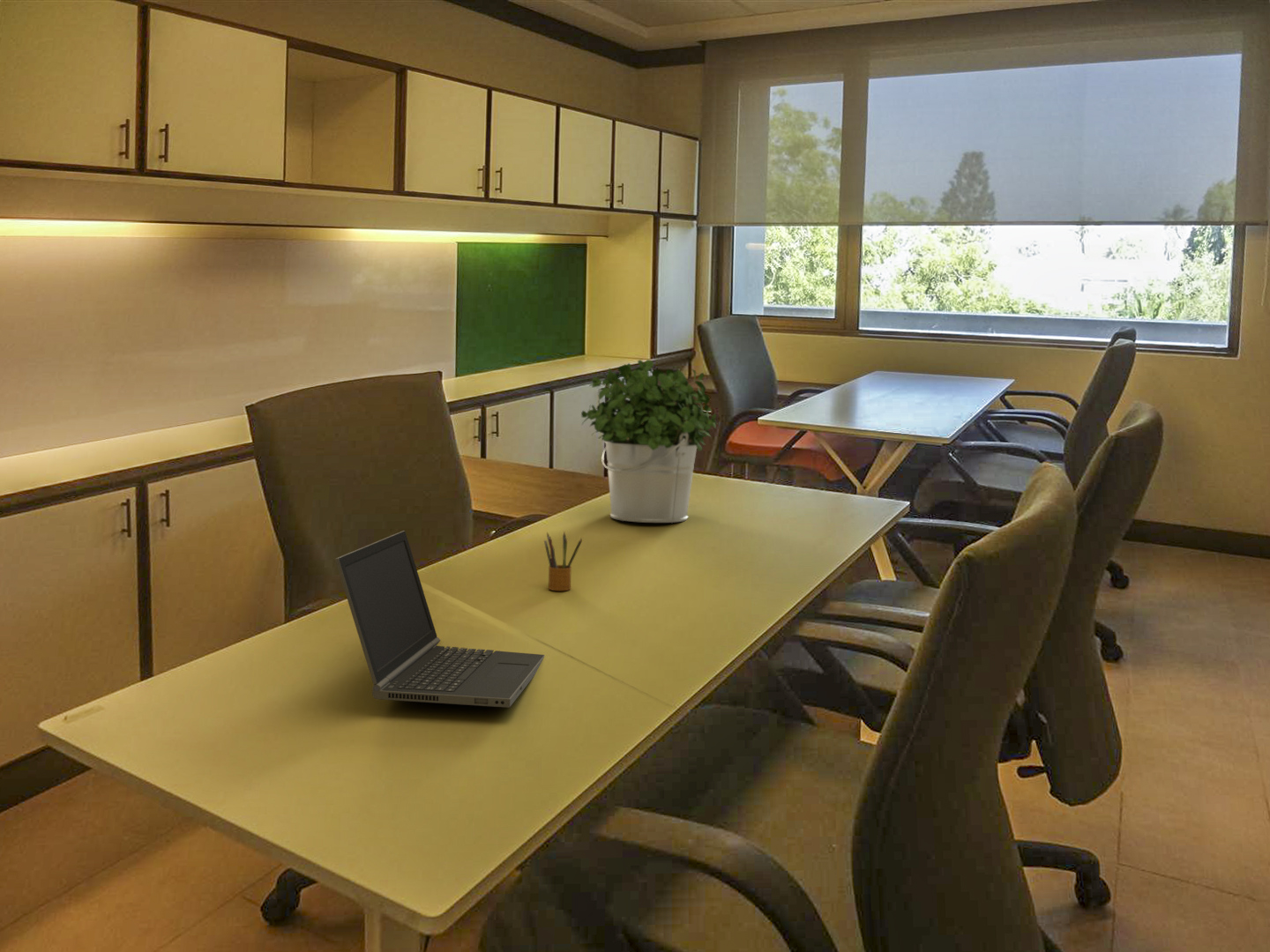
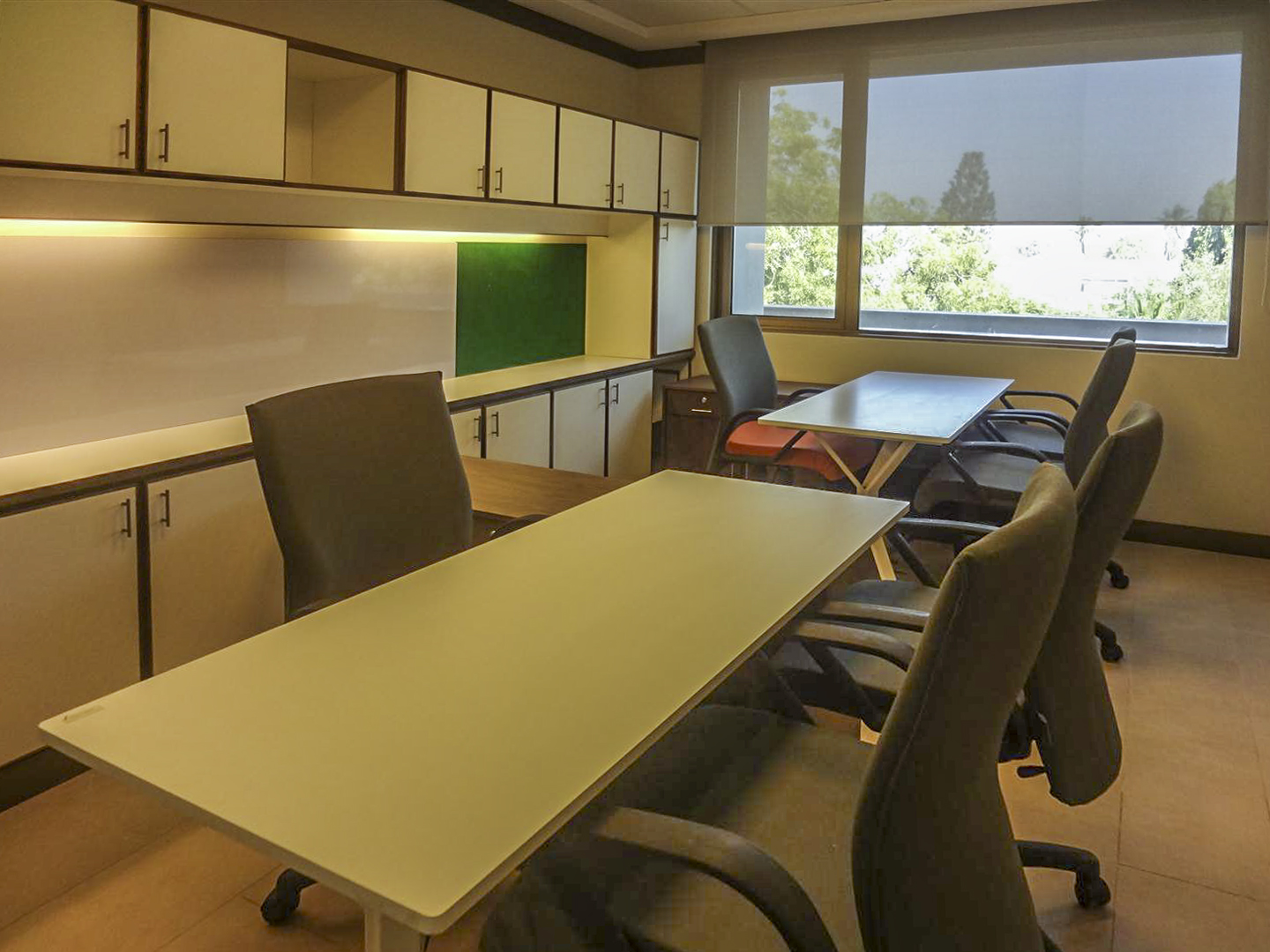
- laptop computer [334,530,545,709]
- potted plant [580,359,718,524]
- pencil box [543,531,583,591]
